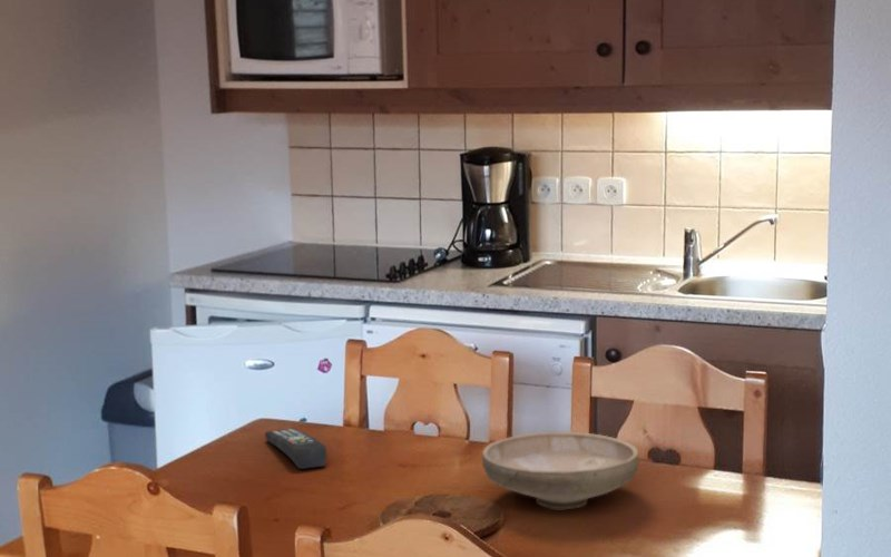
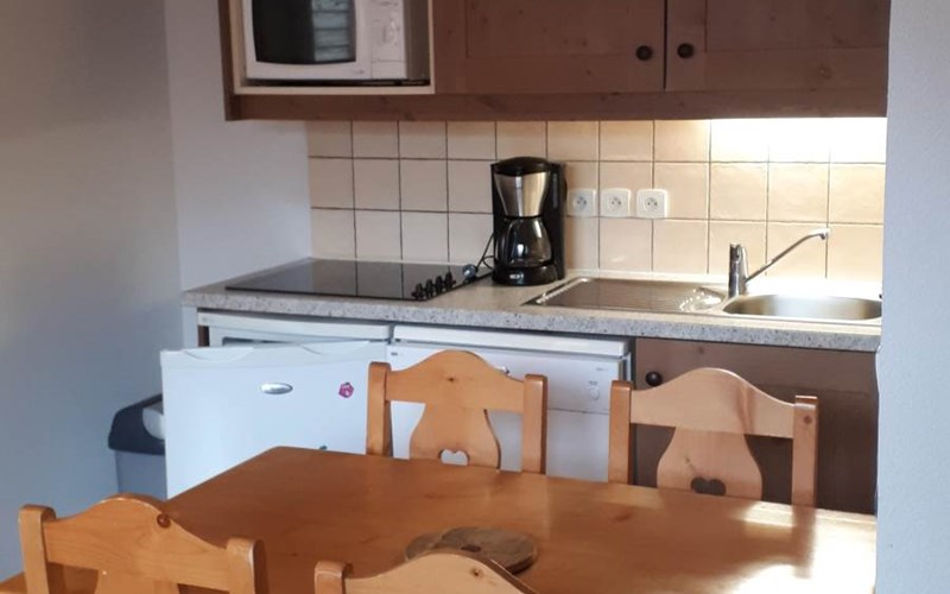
- bowl [481,431,640,510]
- remote control [264,428,327,470]
